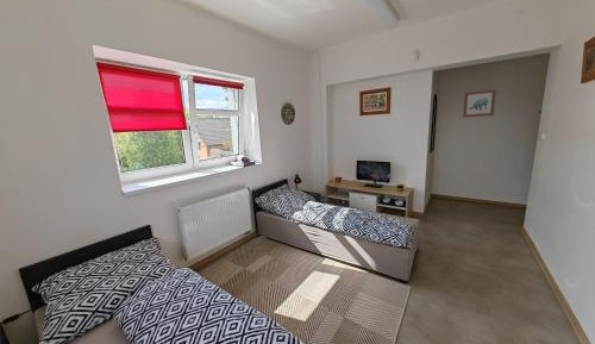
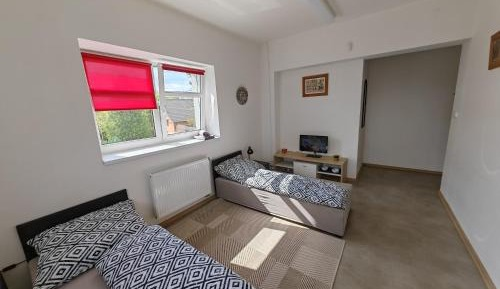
- wall art [462,88,497,119]
